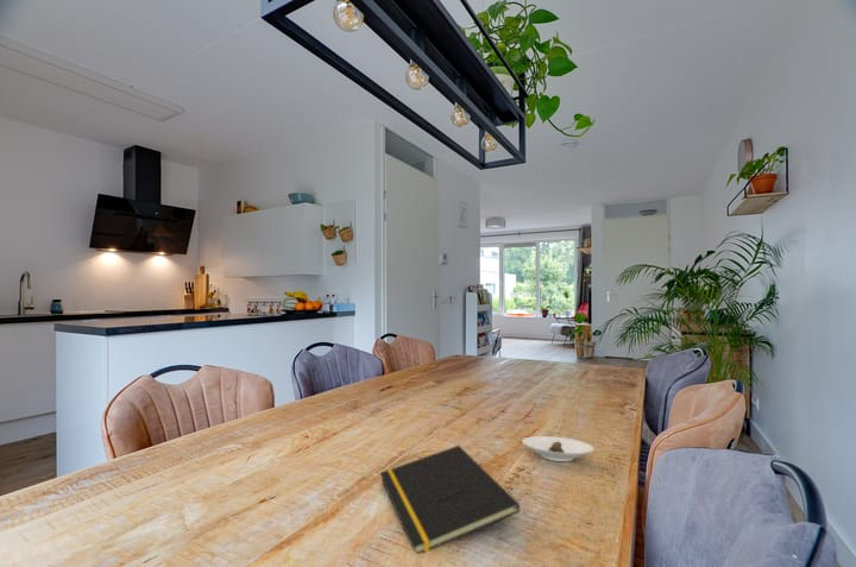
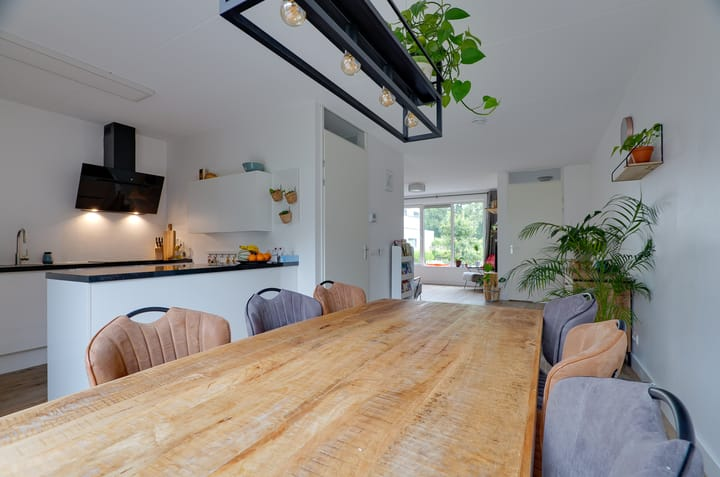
- saucer [521,435,594,462]
- notepad [379,445,521,555]
